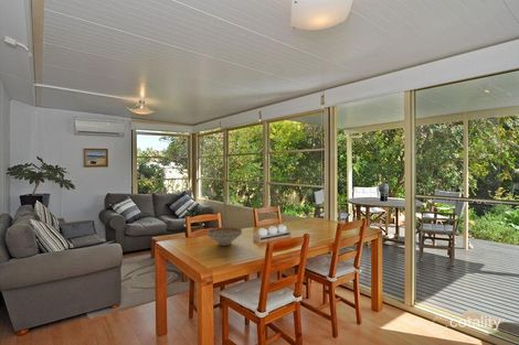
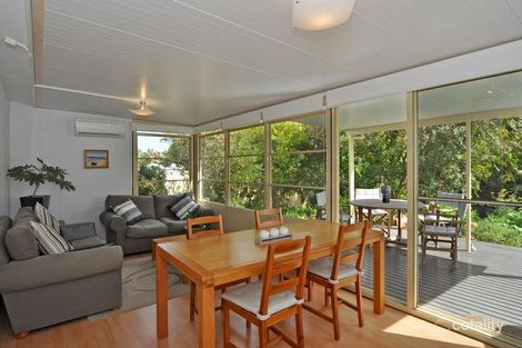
- decorative bowl [206,226,243,247]
